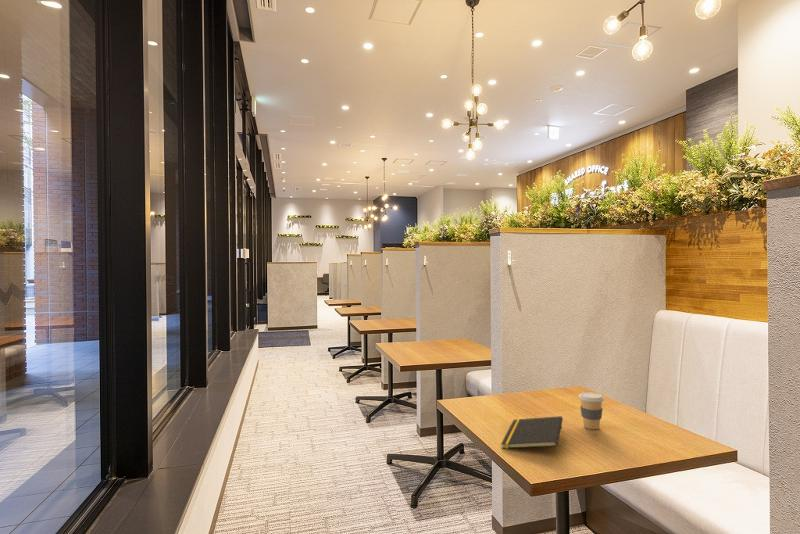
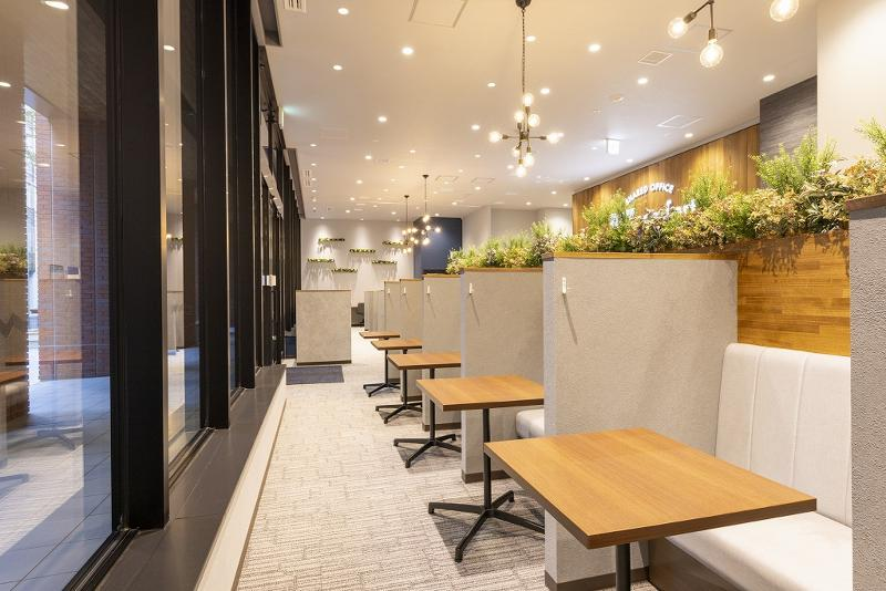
- notepad [500,415,564,450]
- coffee cup [577,391,605,430]
